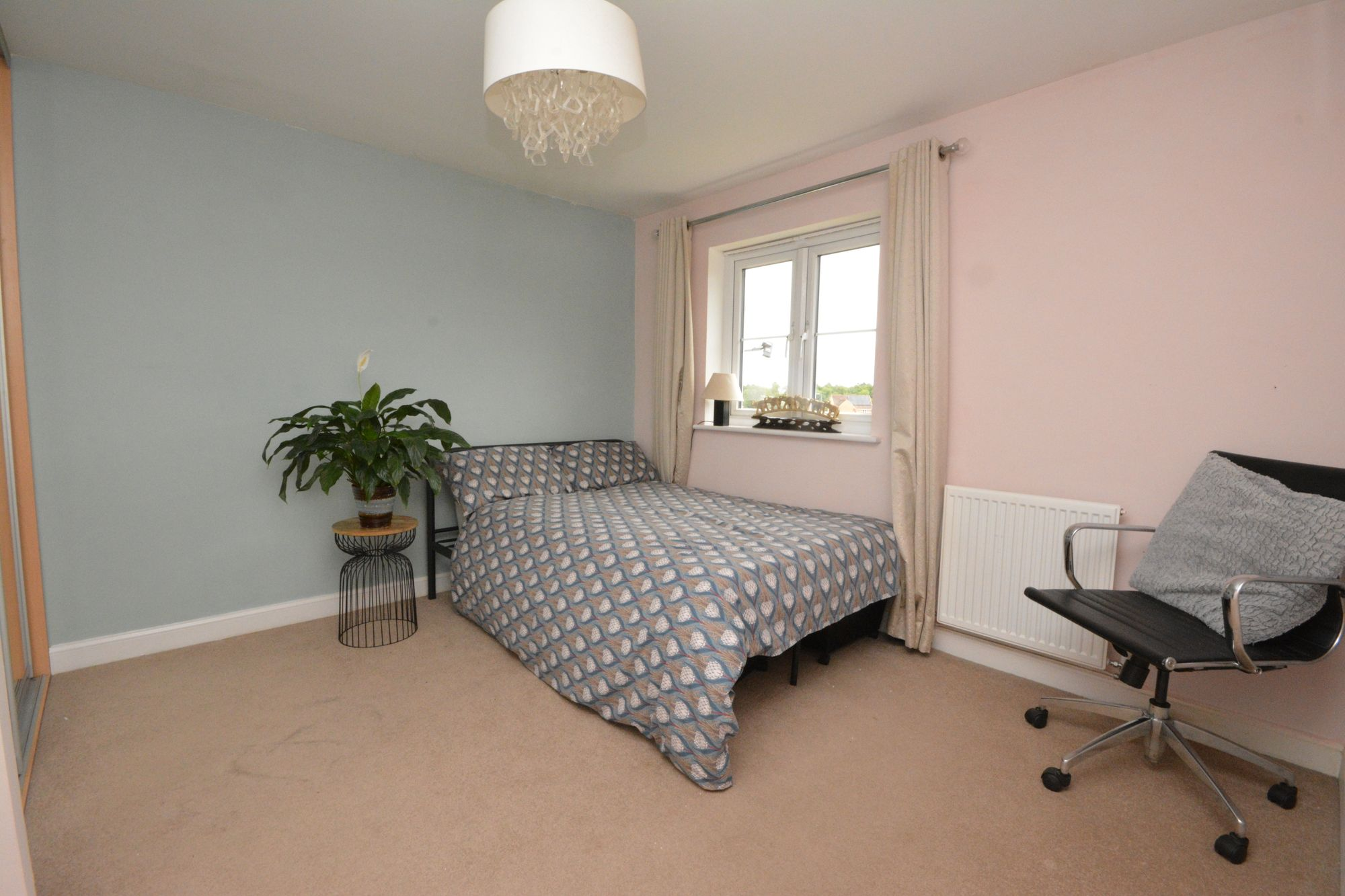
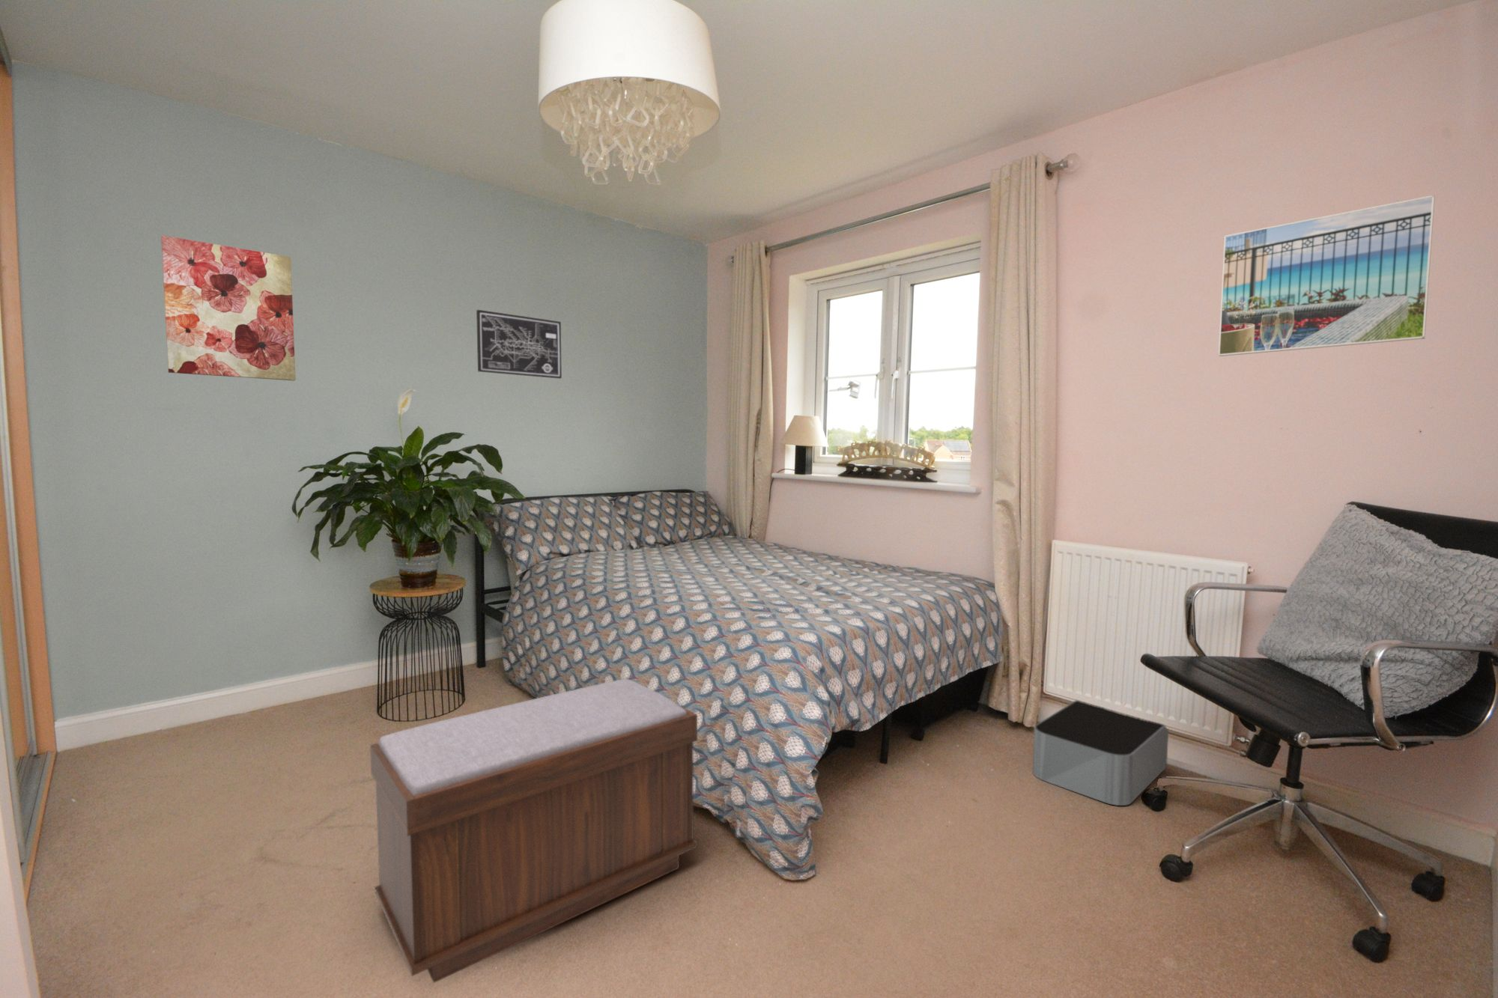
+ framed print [1217,194,1436,358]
+ wall art [160,234,296,381]
+ wall art [476,310,562,380]
+ bench [370,678,698,984]
+ storage bin [1032,699,1169,806]
